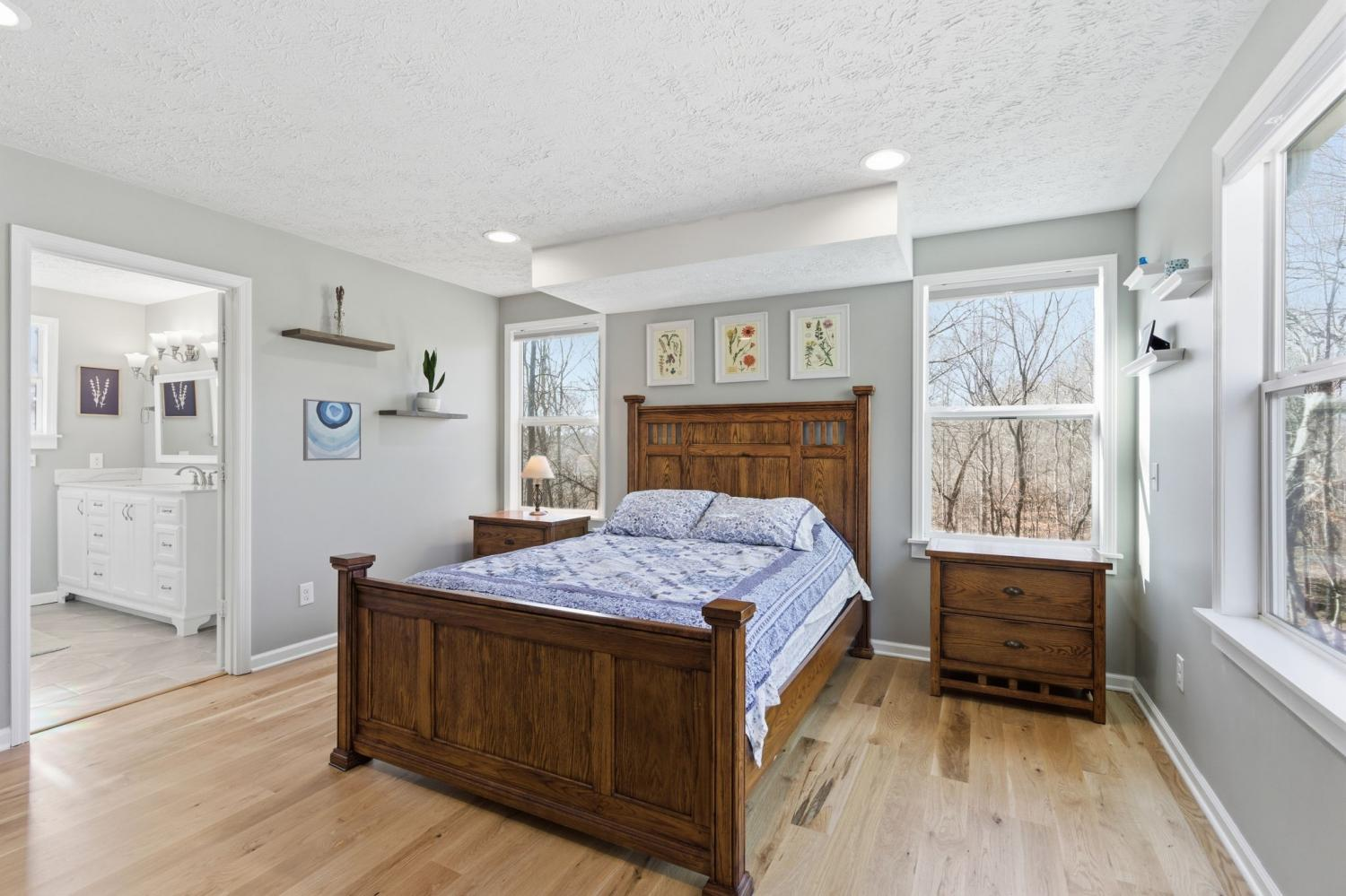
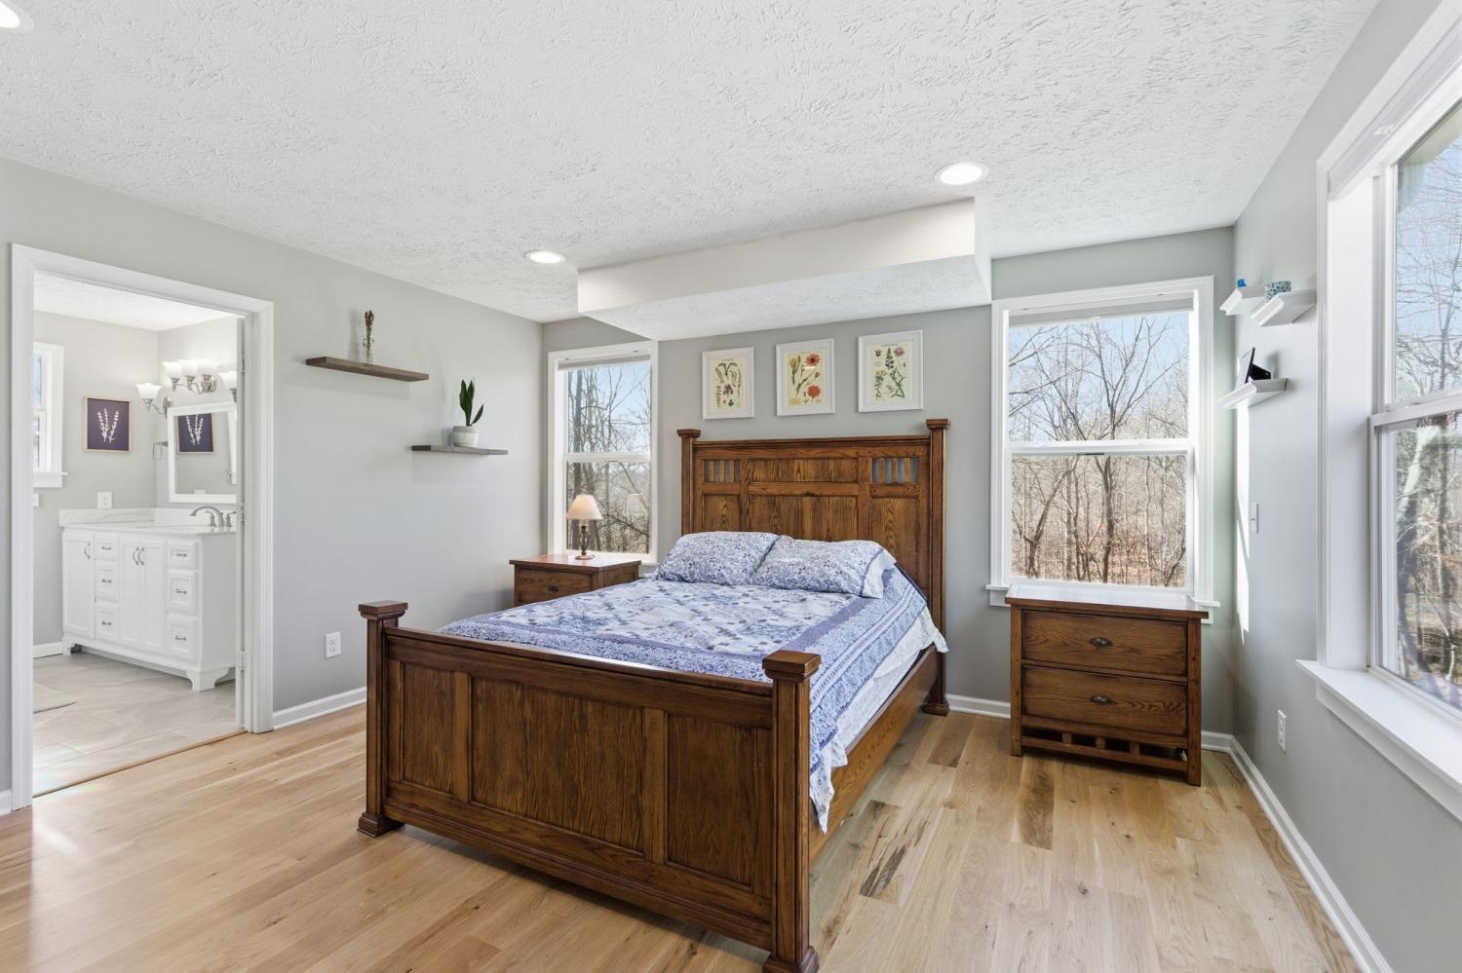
- wall art [302,398,362,462]
